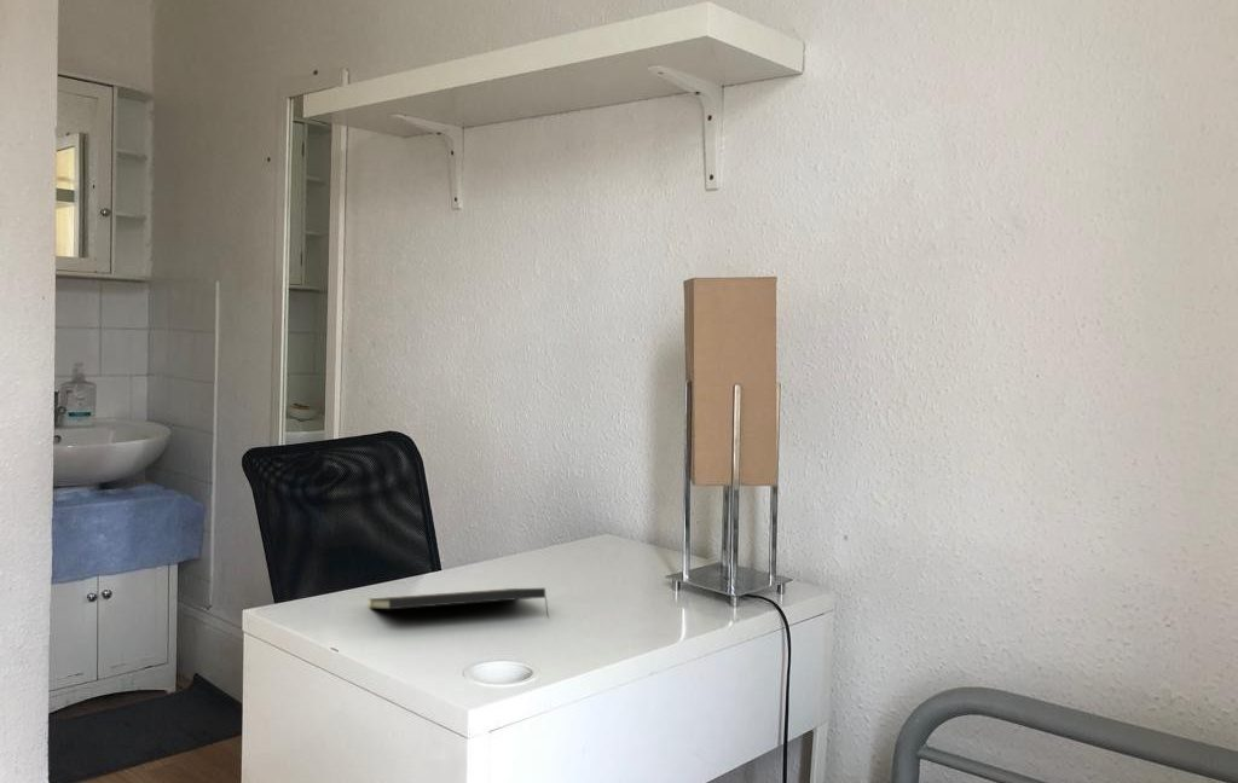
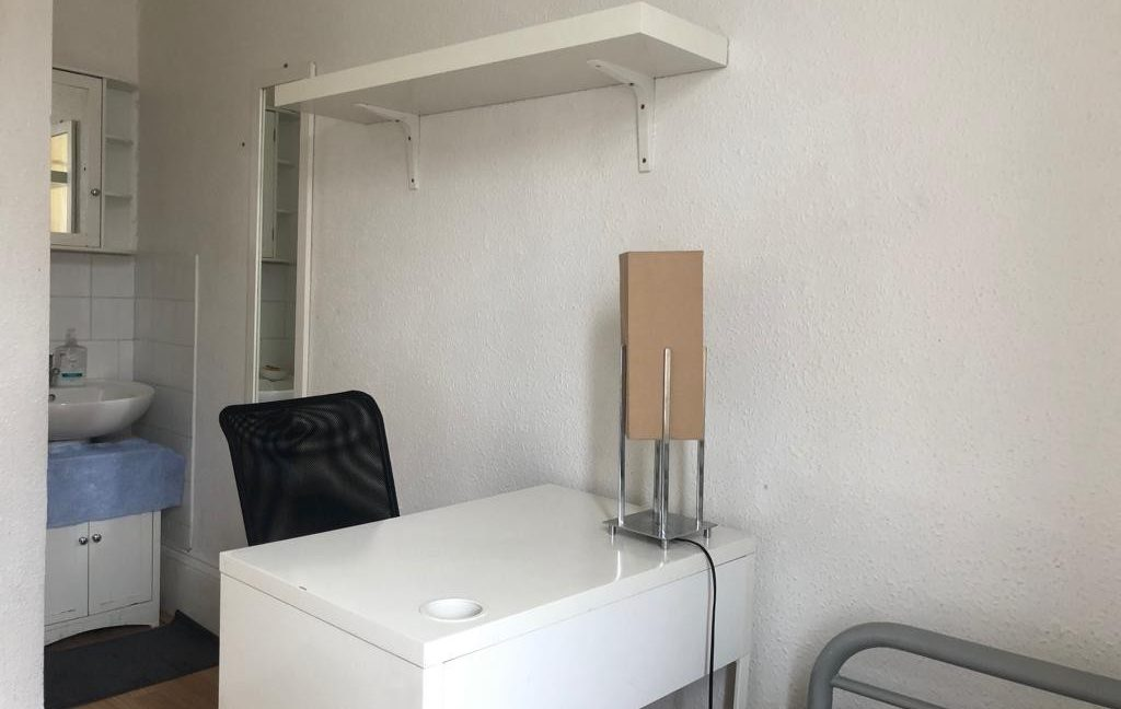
- notepad [368,587,550,620]
